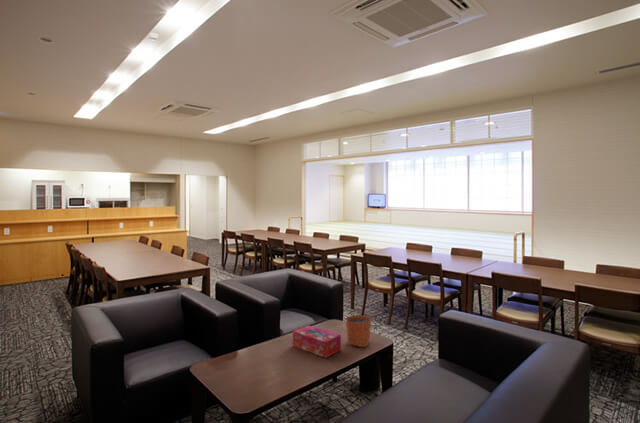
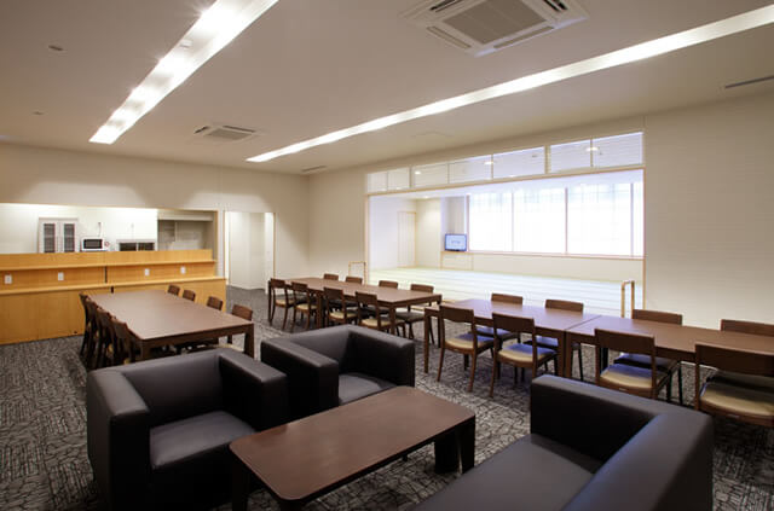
- tissue box [292,324,342,359]
- plant pot [345,305,372,348]
